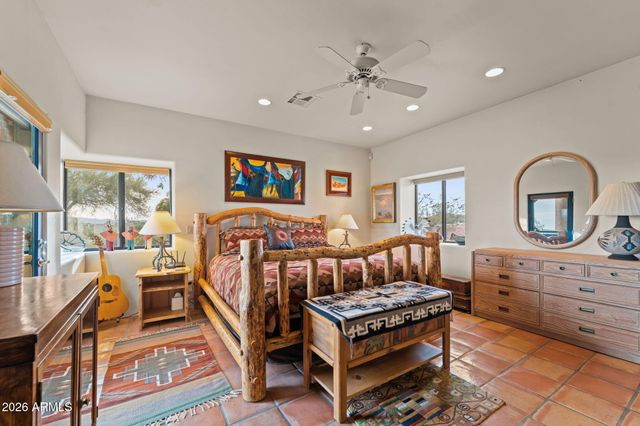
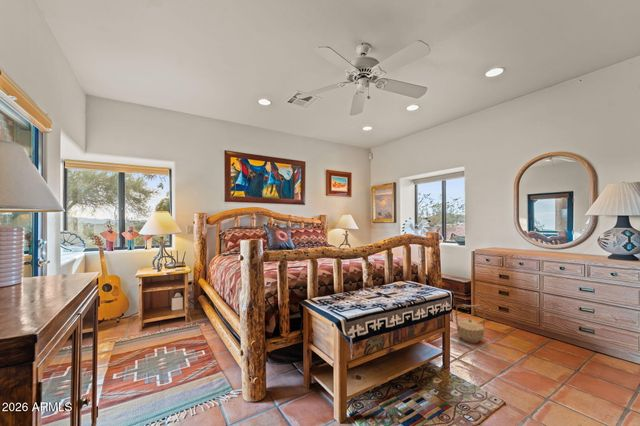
+ basket [455,303,486,344]
